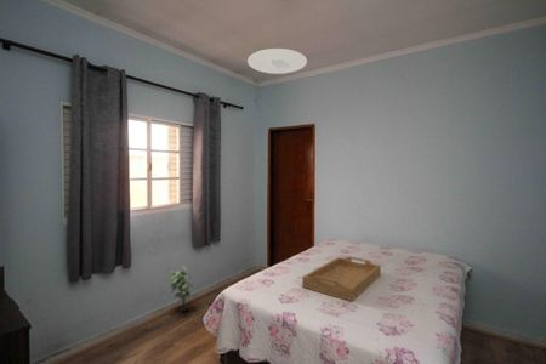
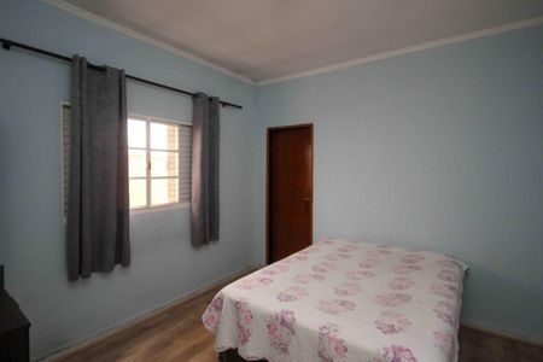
- potted plant [167,263,195,313]
- serving tray [301,256,382,303]
- ceiling light [246,47,308,75]
